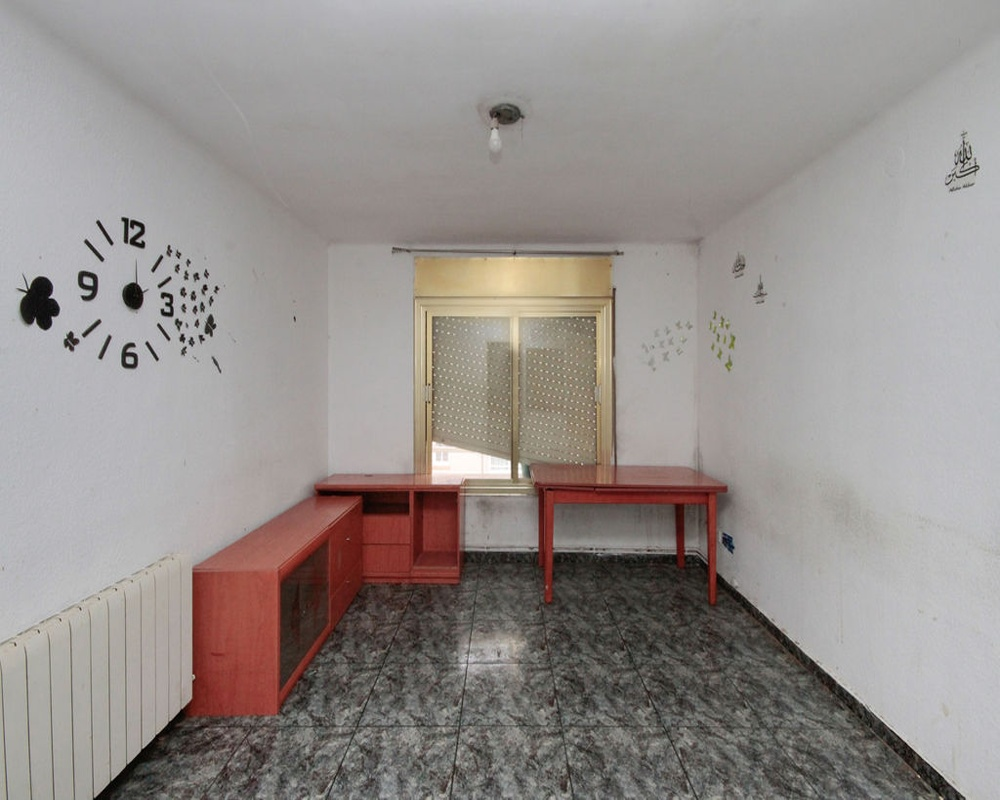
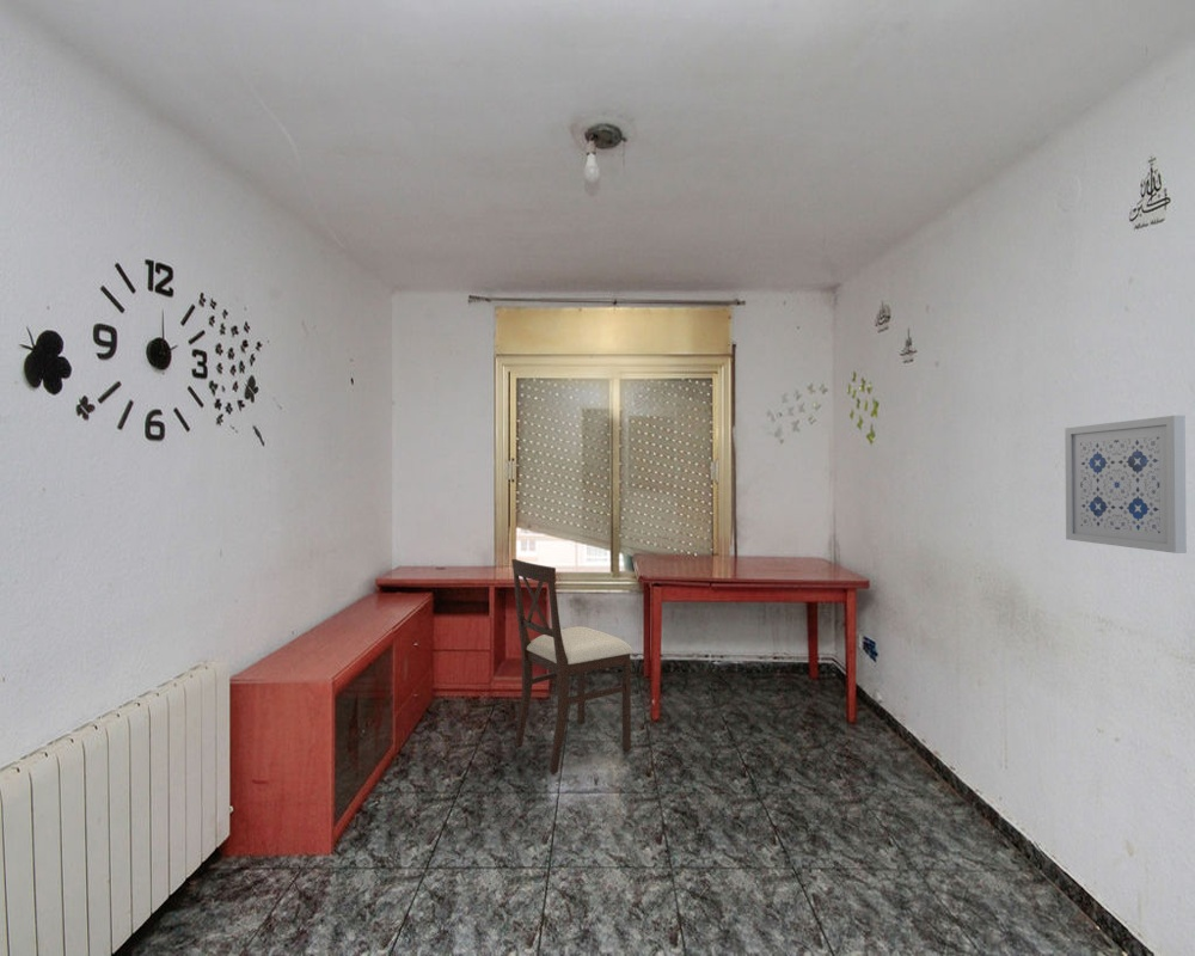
+ chair [510,558,635,774]
+ wall art [1064,415,1188,554]
